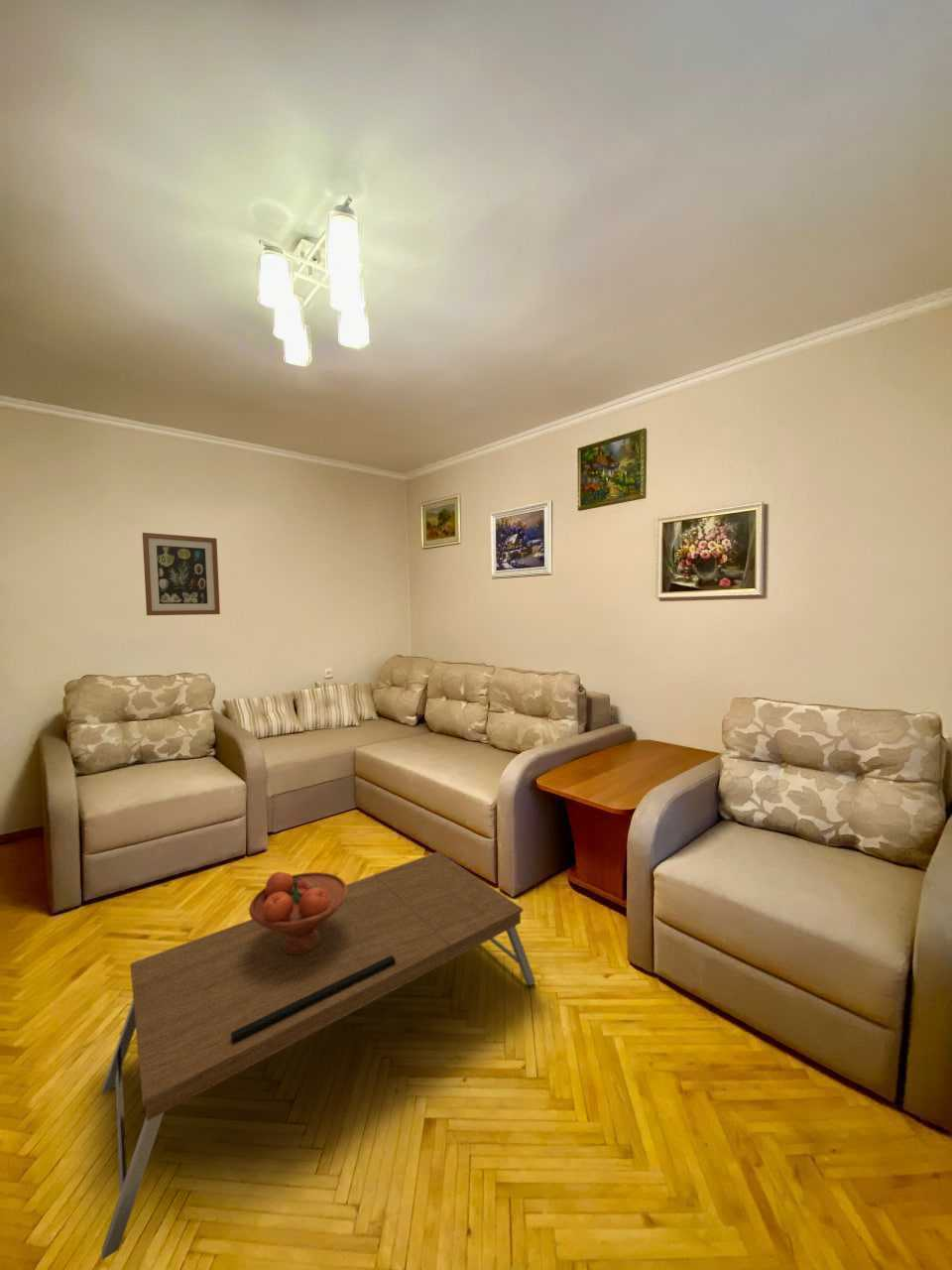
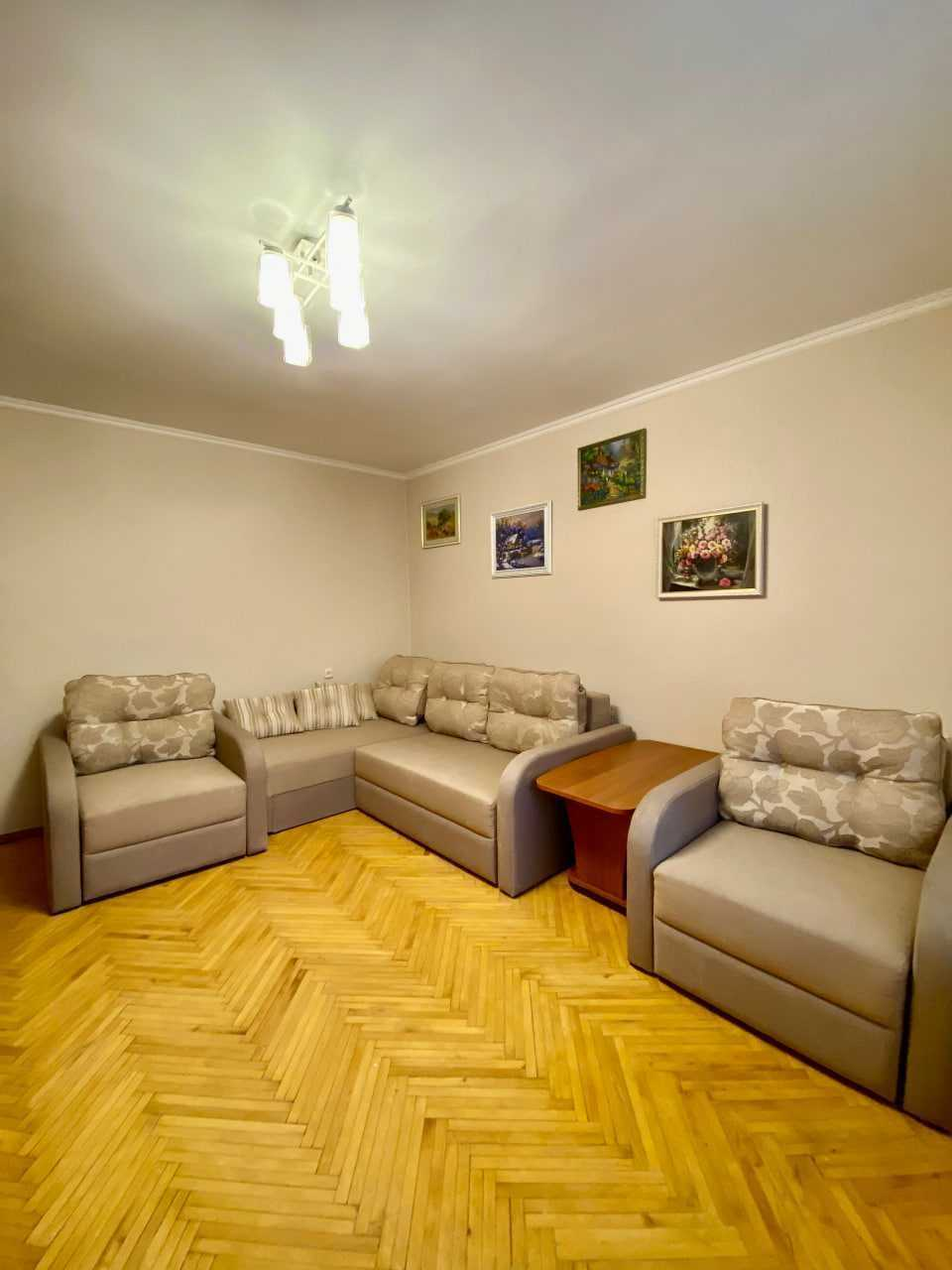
- coffee table [101,850,536,1261]
- wall art [142,532,221,616]
- fruit bowl [248,871,348,954]
